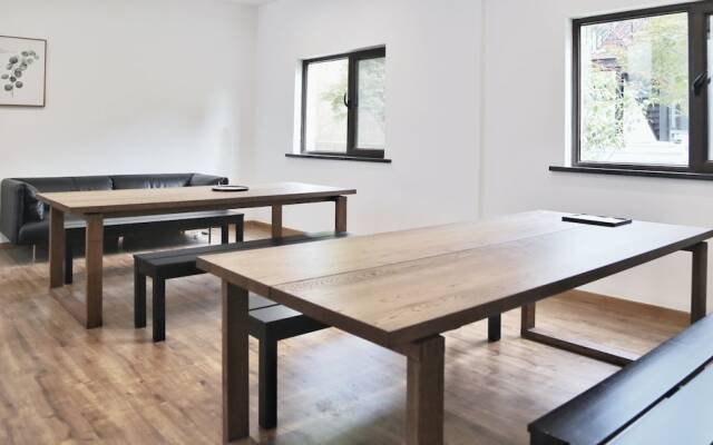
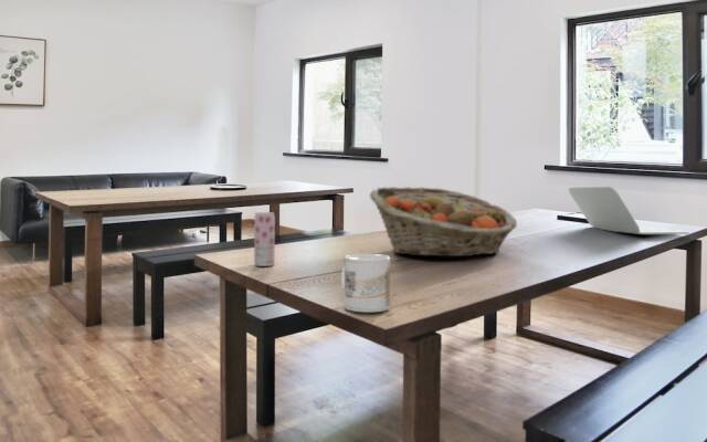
+ fruit basket [369,186,518,257]
+ beverage can [253,211,276,267]
+ laptop [568,186,689,235]
+ mug [340,253,391,314]
